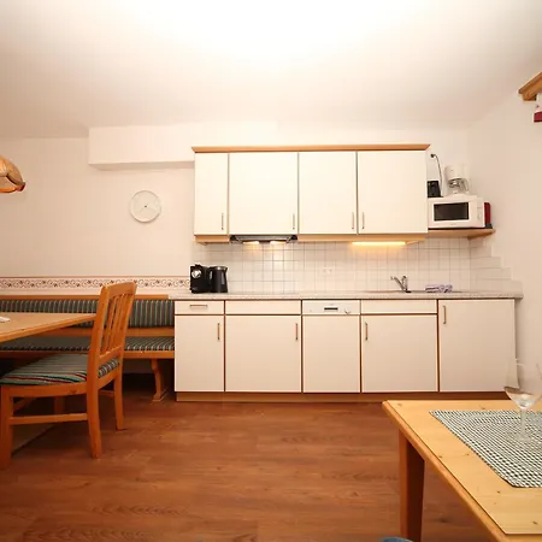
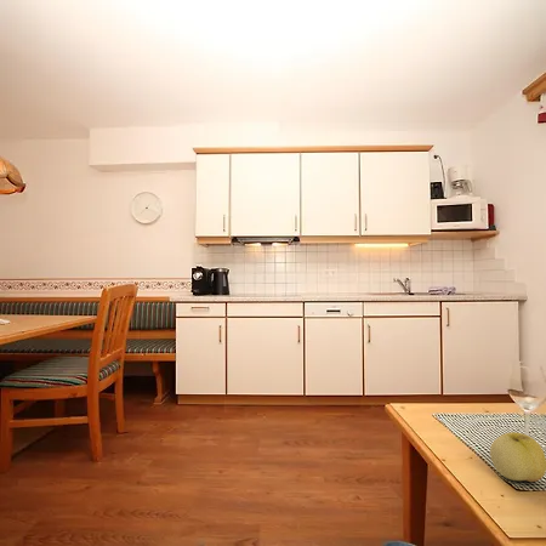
+ apple [489,431,546,483]
